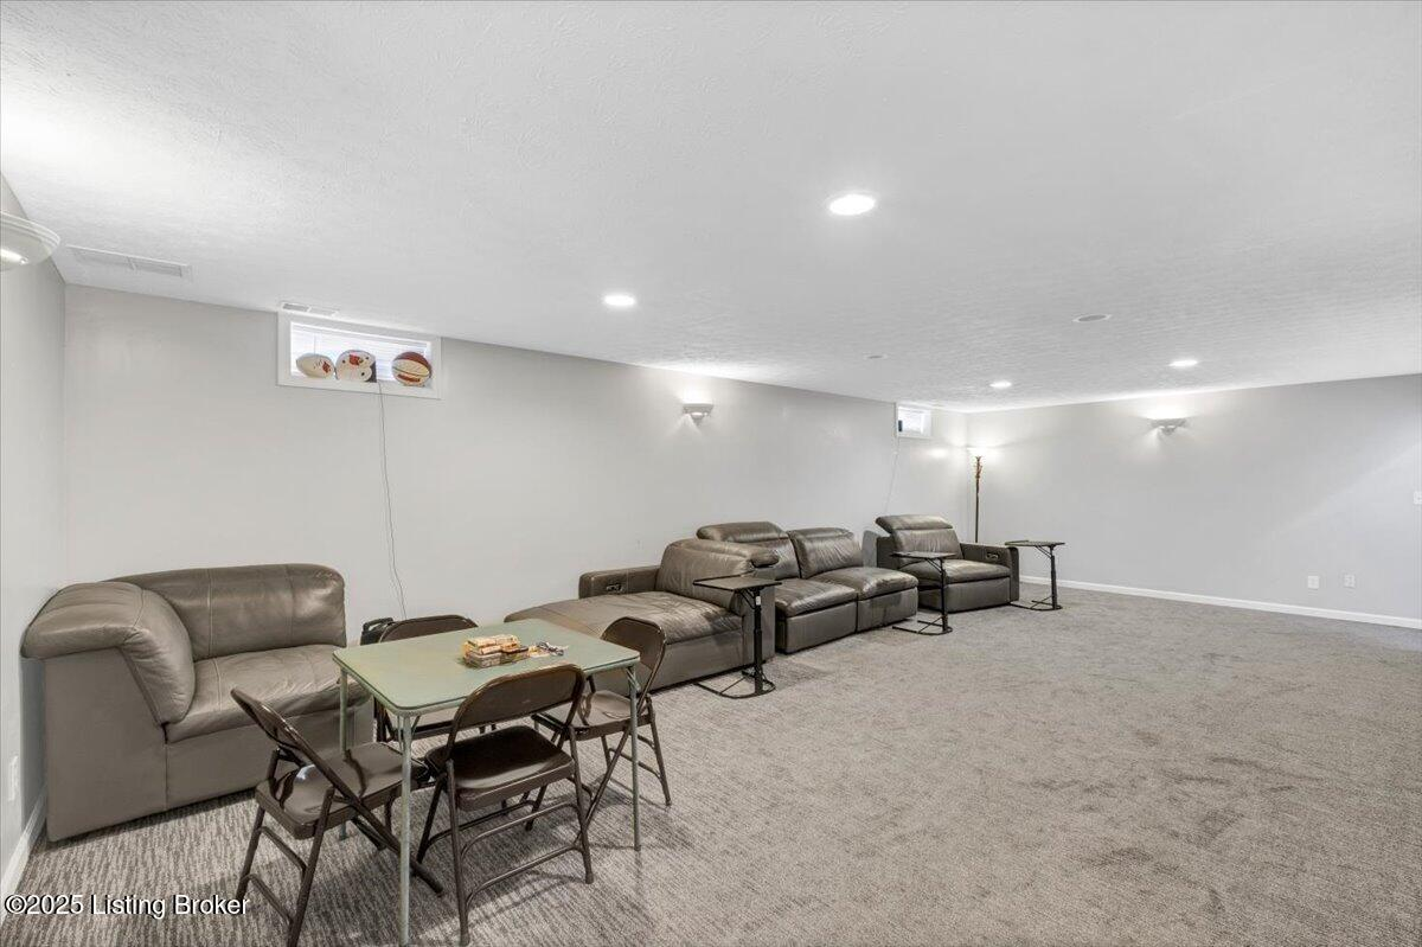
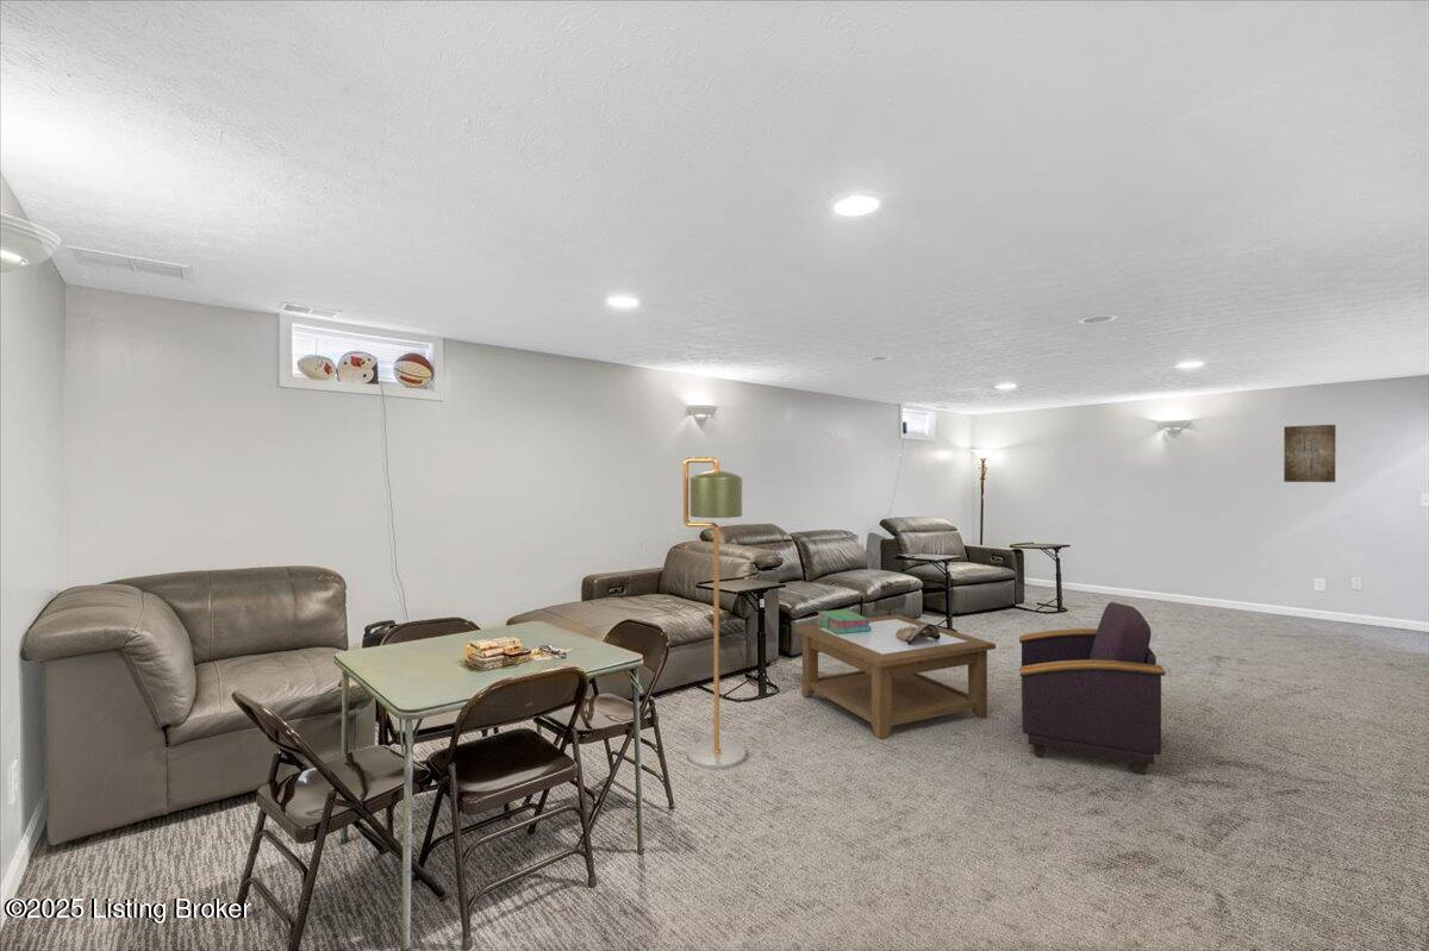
+ wall art [1283,424,1337,483]
+ coffee table [794,613,997,740]
+ animal skull [896,621,941,645]
+ floor lamp [682,456,747,770]
+ stack of books [815,608,872,634]
+ armchair [1018,601,1167,776]
